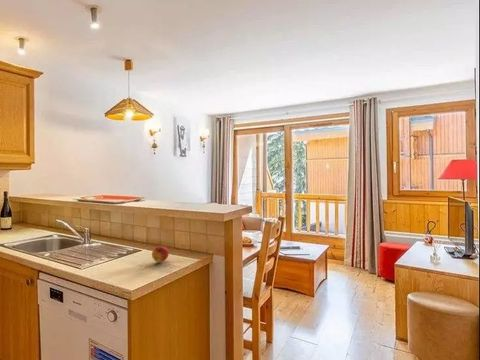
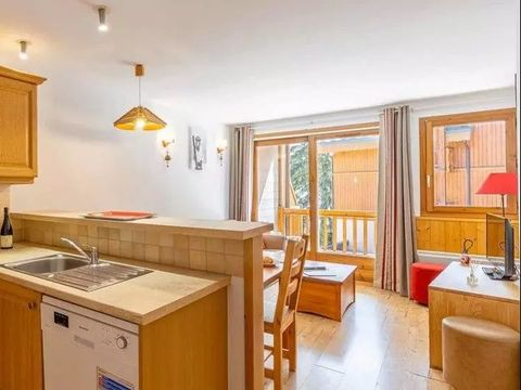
- fruit [151,245,170,264]
